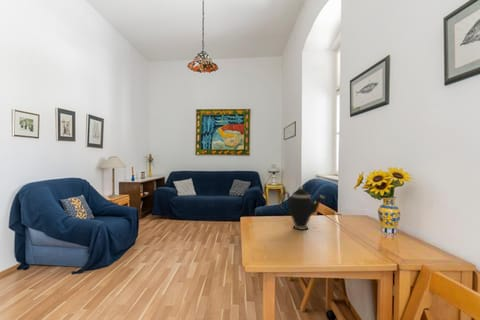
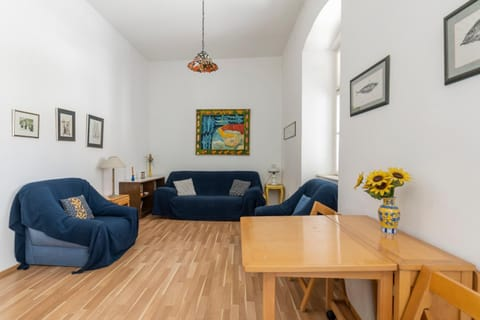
- teapot [279,185,326,231]
